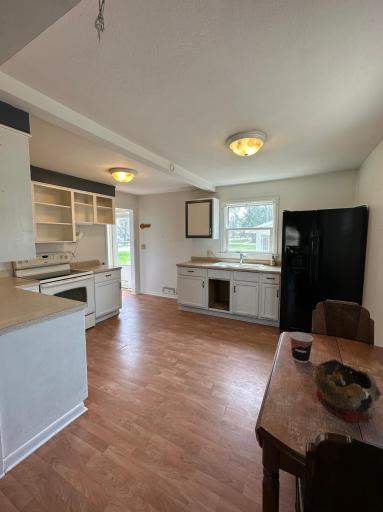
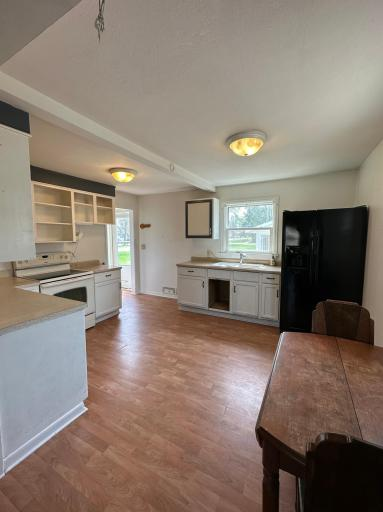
- cup [289,331,314,364]
- decorative bowl [312,358,382,424]
